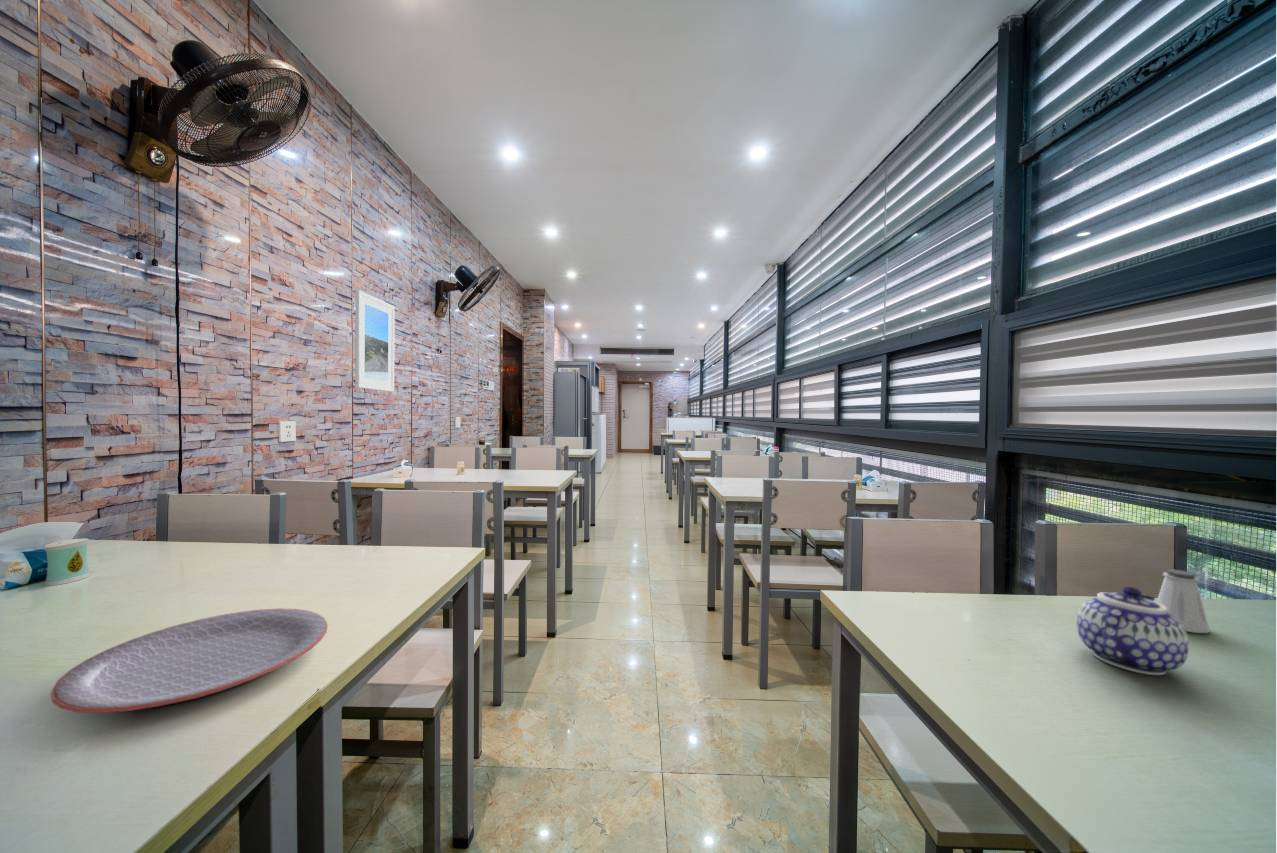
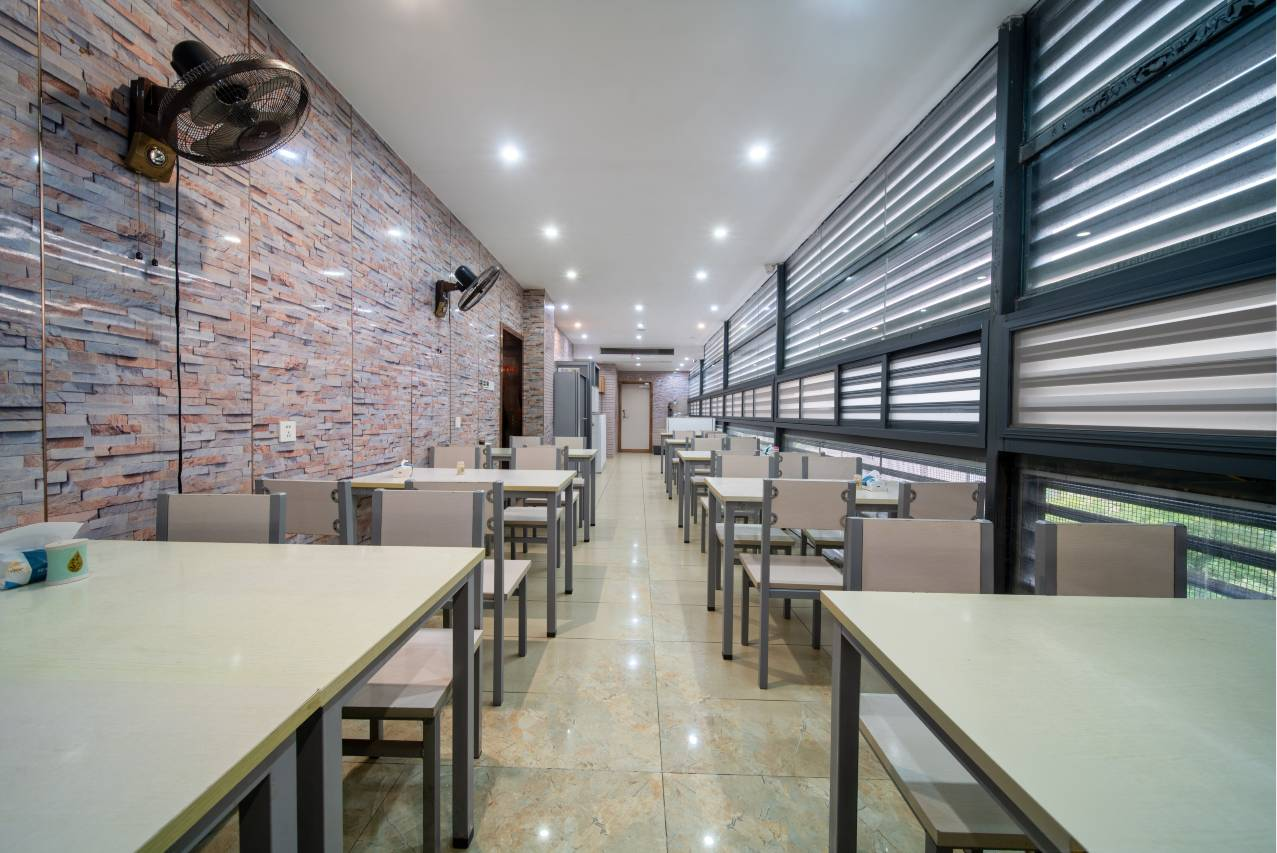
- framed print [354,289,395,393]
- plate [50,608,329,714]
- teapot [1076,585,1190,676]
- saltshaker [1155,568,1211,634]
